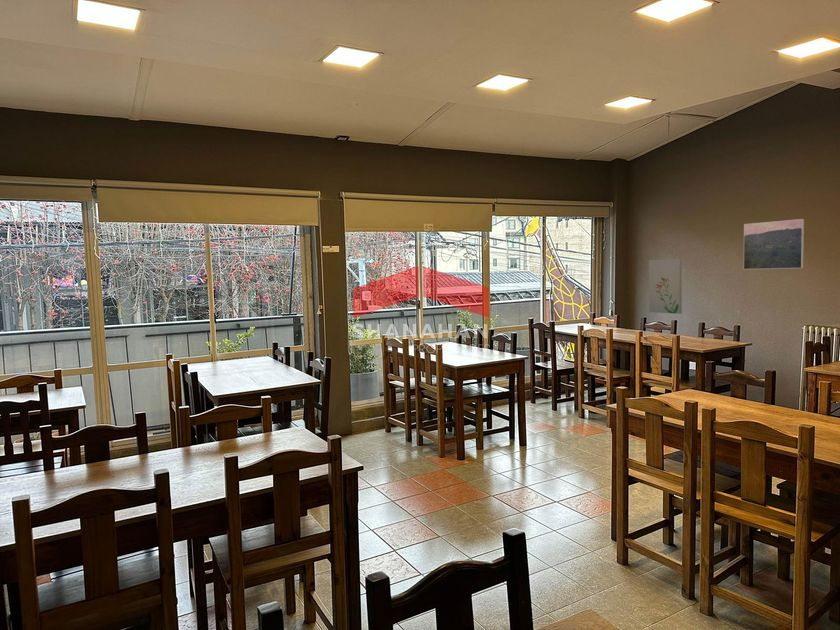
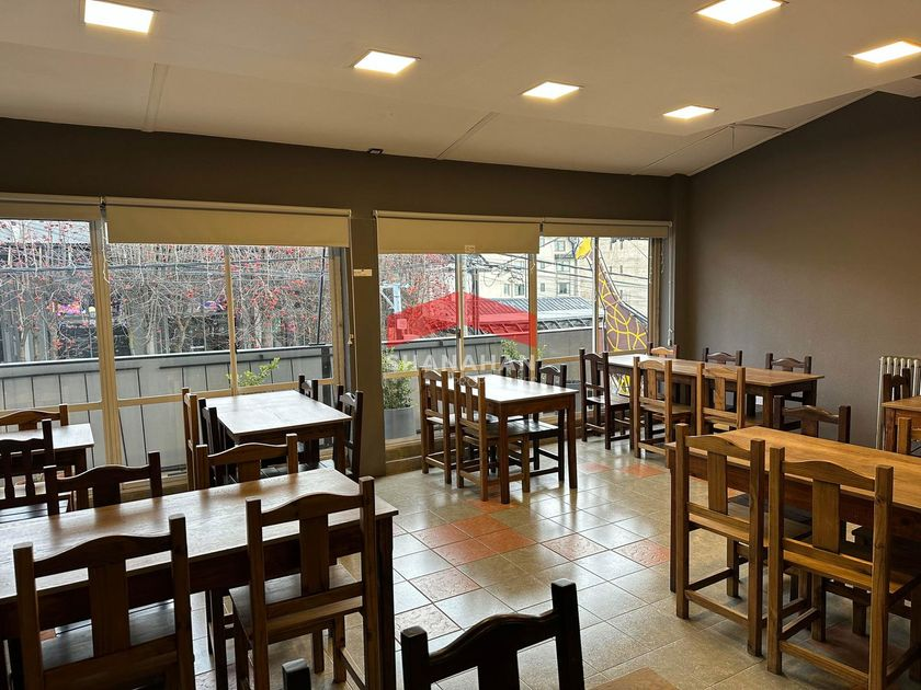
- wall art [648,258,683,315]
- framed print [743,218,805,270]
